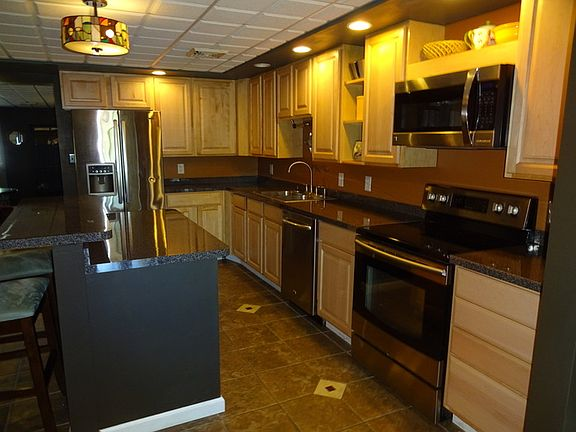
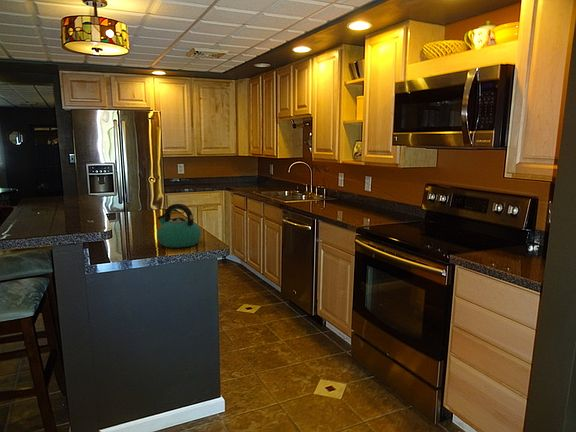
+ kettle [156,203,202,249]
